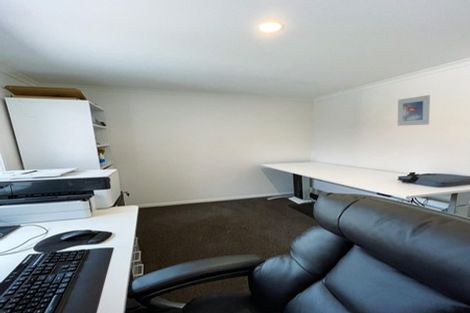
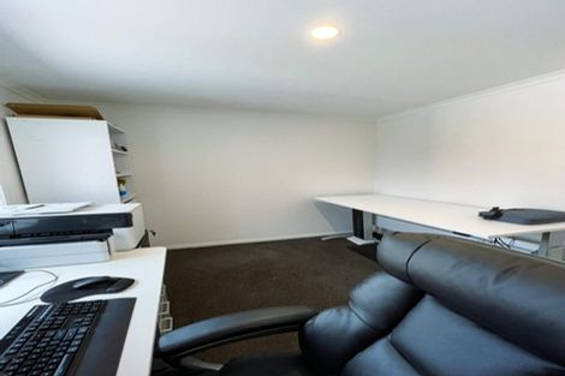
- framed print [397,94,431,127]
